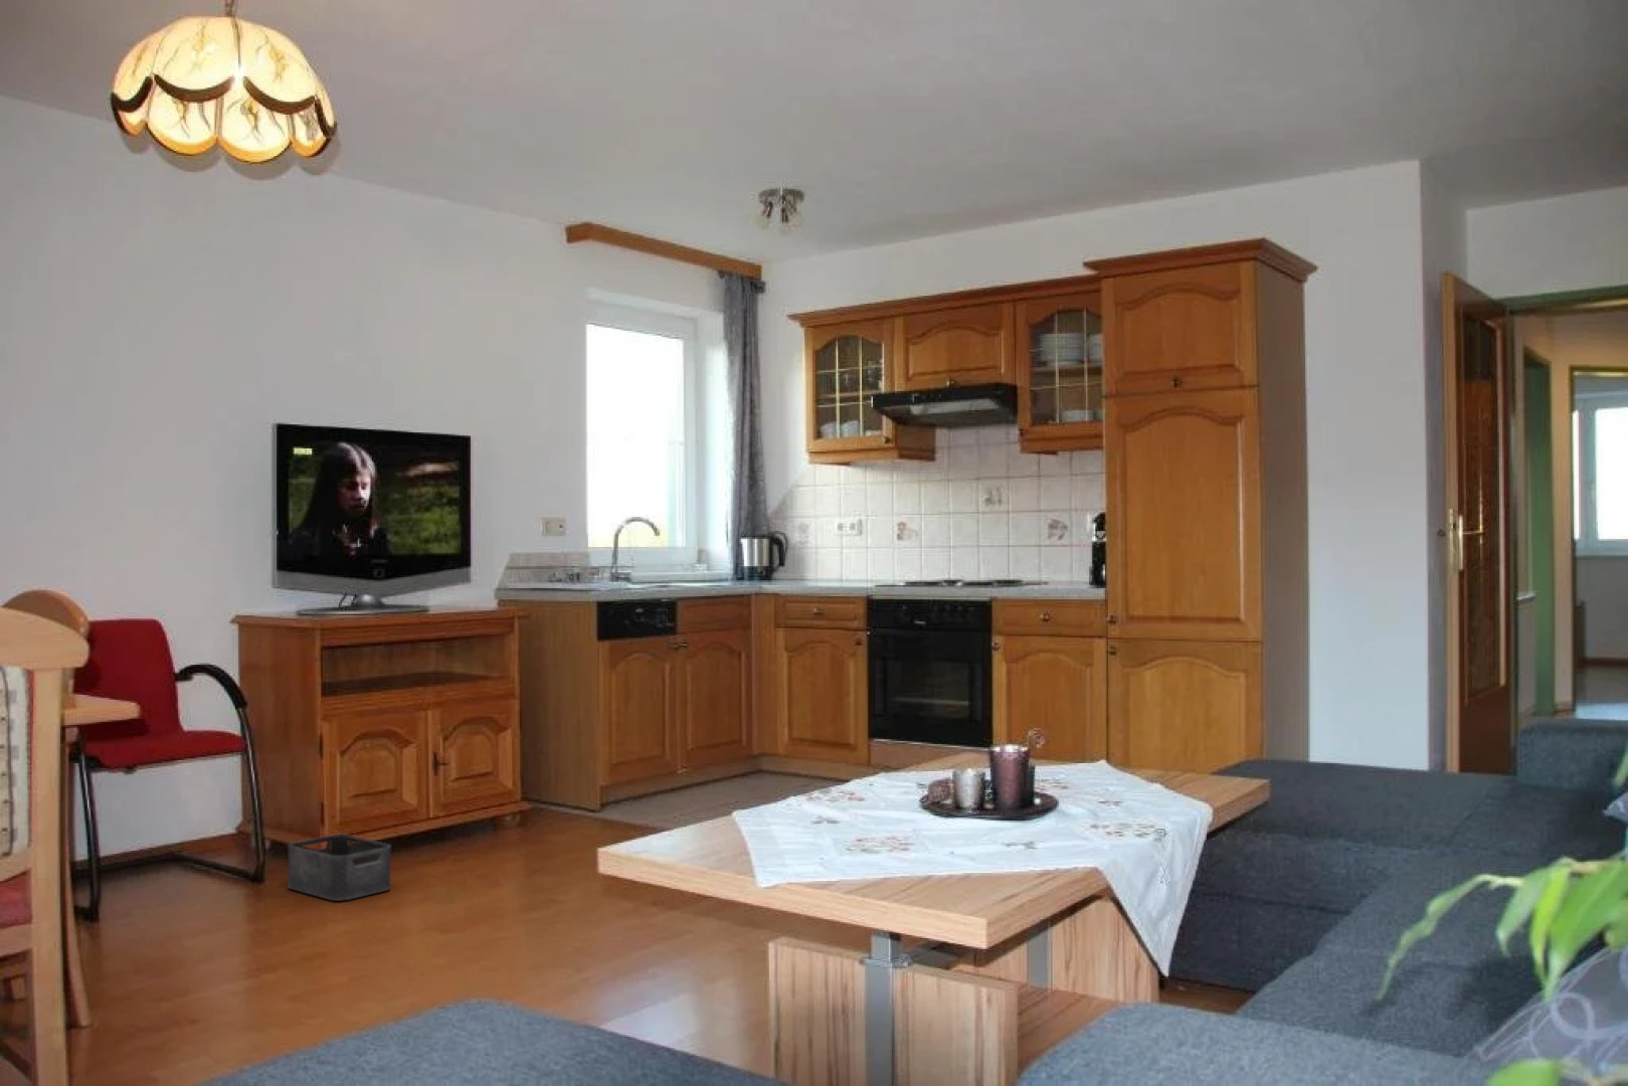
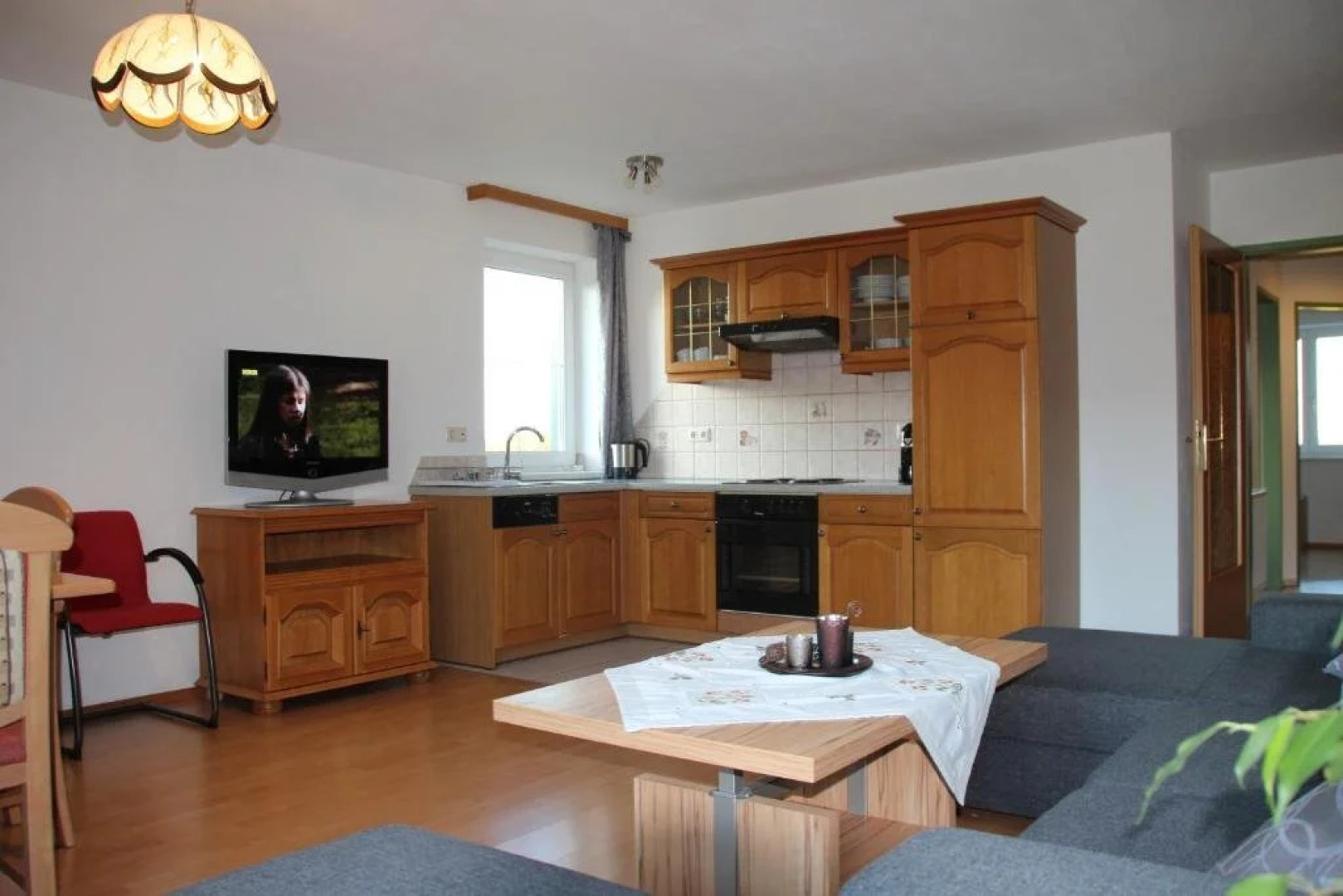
- storage bin [286,834,393,902]
